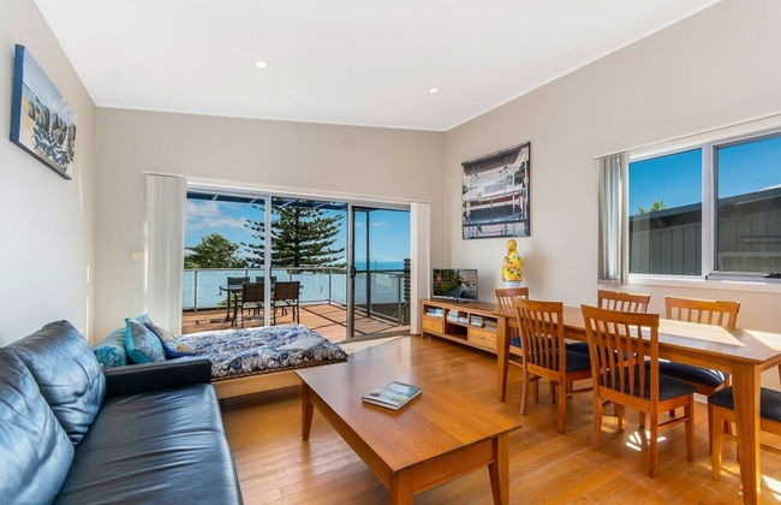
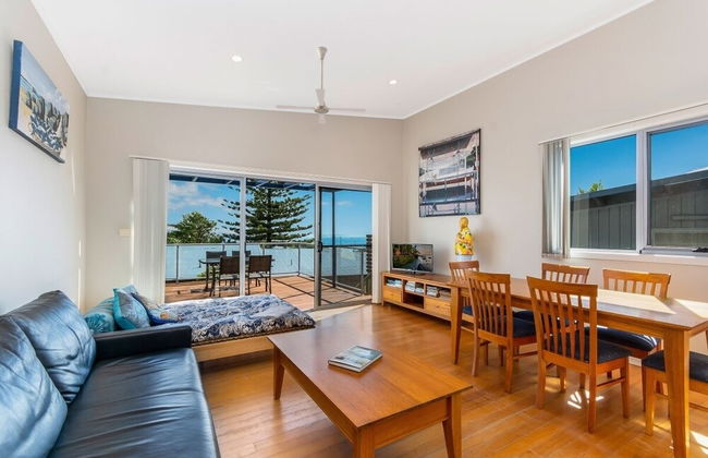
+ ceiling fan [274,46,367,124]
